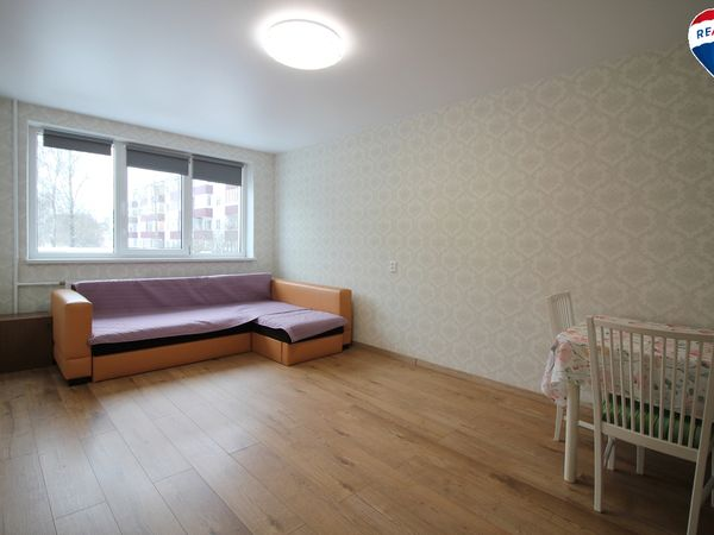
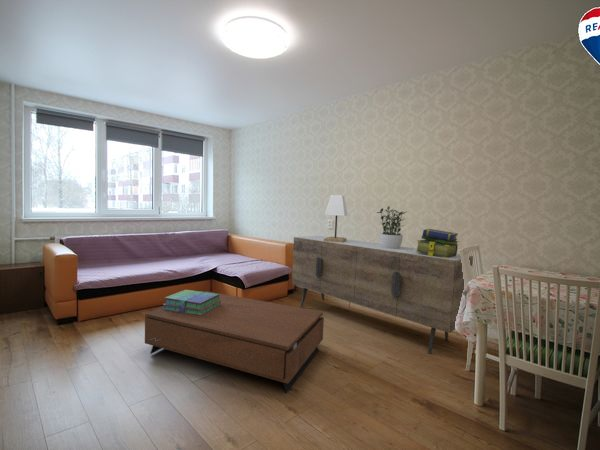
+ sideboard [291,235,474,355]
+ stack of books [415,228,460,258]
+ potted plant [375,205,407,249]
+ stack of books [162,289,221,315]
+ lamp [324,194,349,243]
+ coffee table [144,290,325,394]
